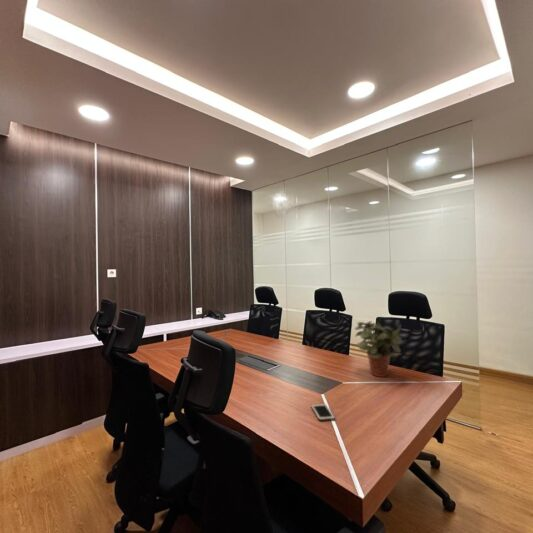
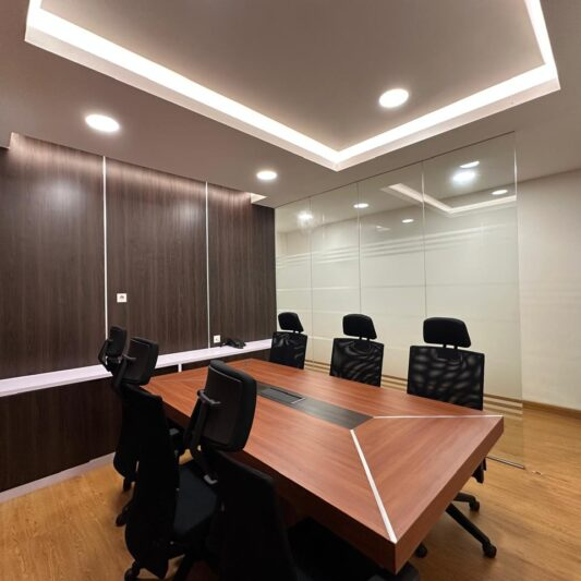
- potted plant [354,320,403,378]
- cell phone [310,403,336,422]
